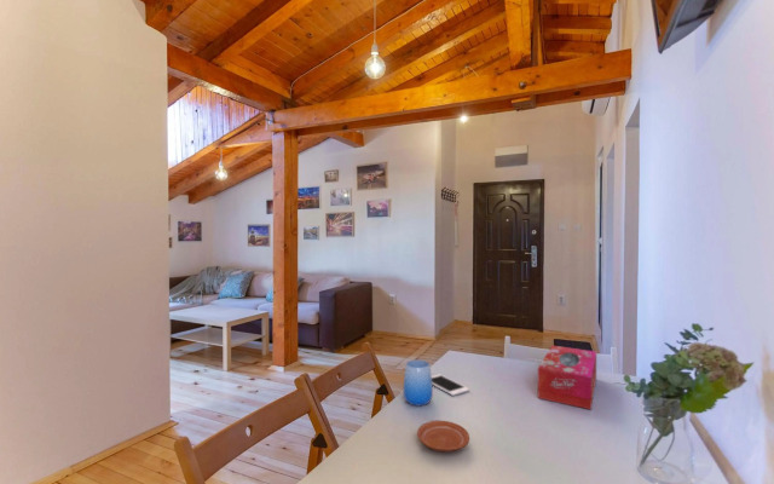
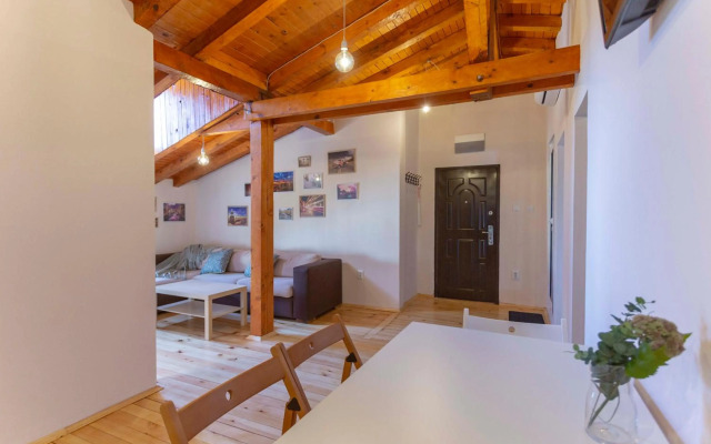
- cell phone [431,374,470,397]
- plate [416,420,470,453]
- cup [403,359,434,407]
- tissue box [537,344,597,411]
